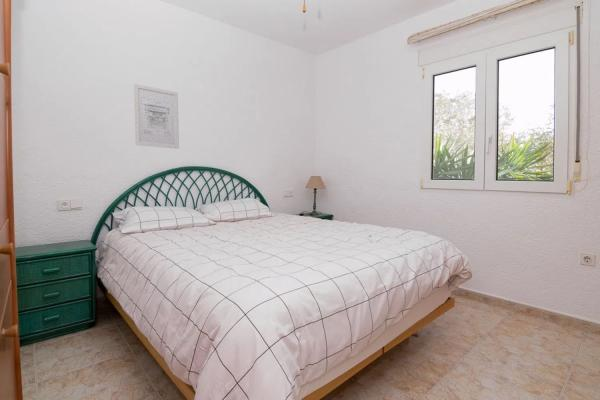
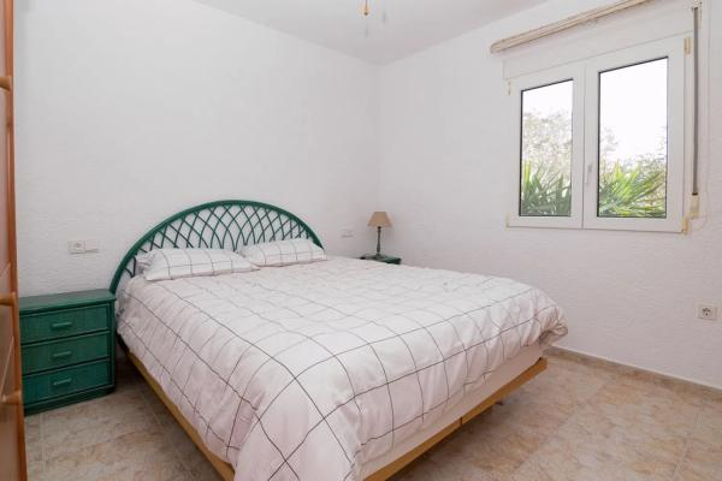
- wall art [133,83,180,149]
